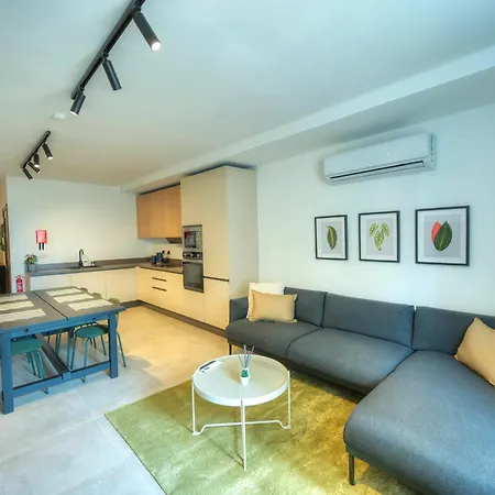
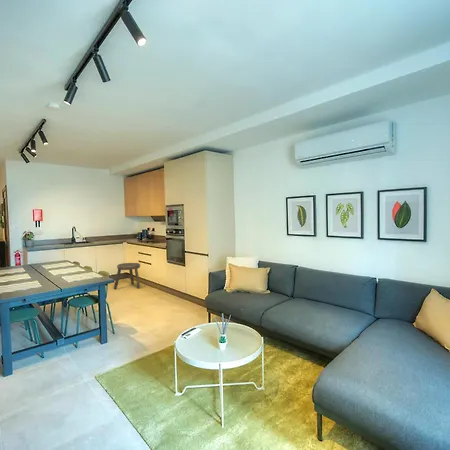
+ stool [113,262,141,290]
